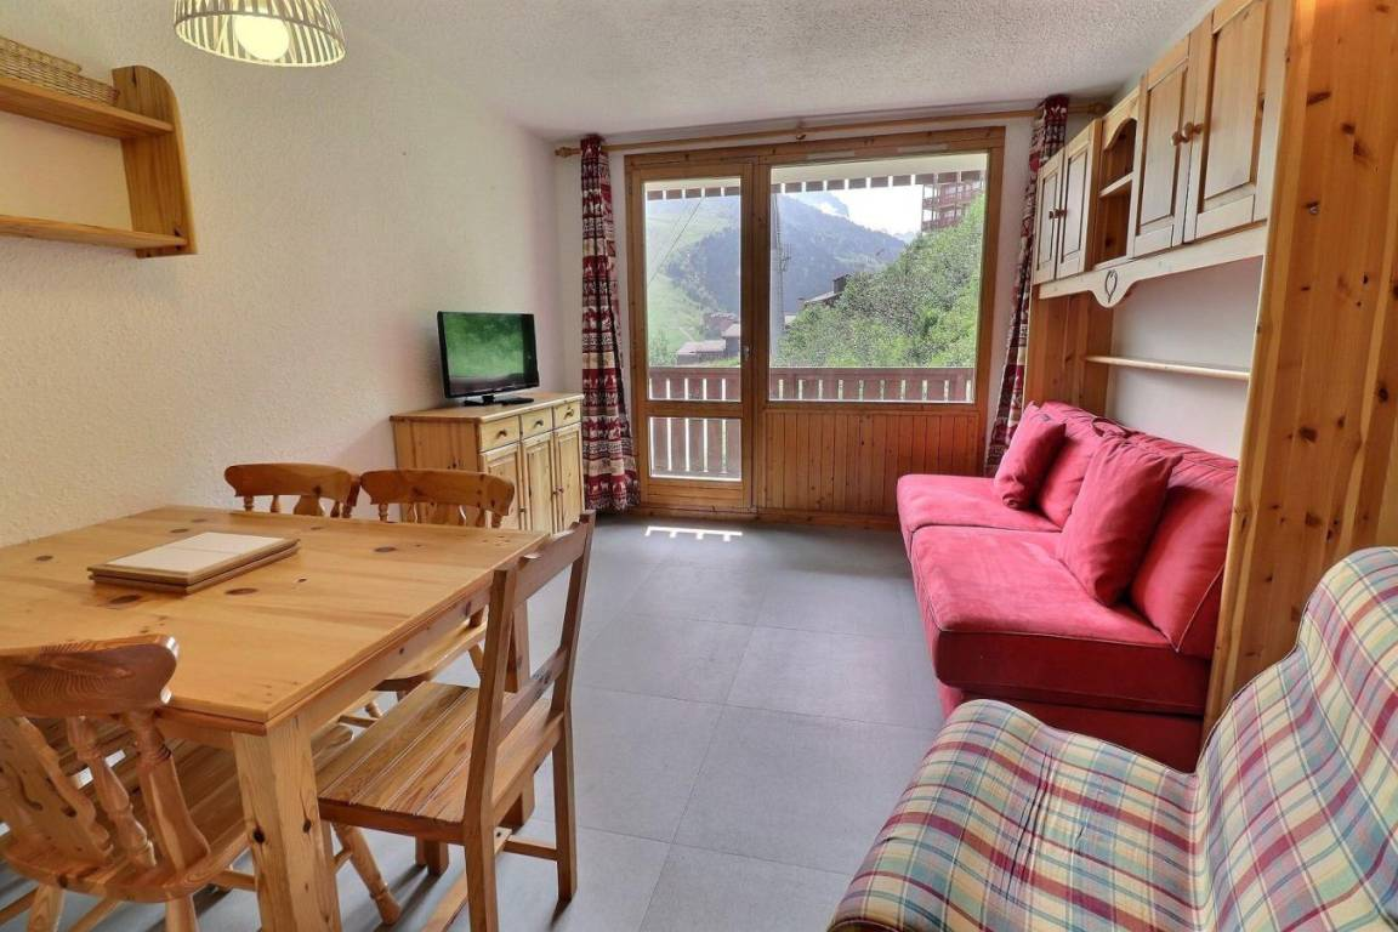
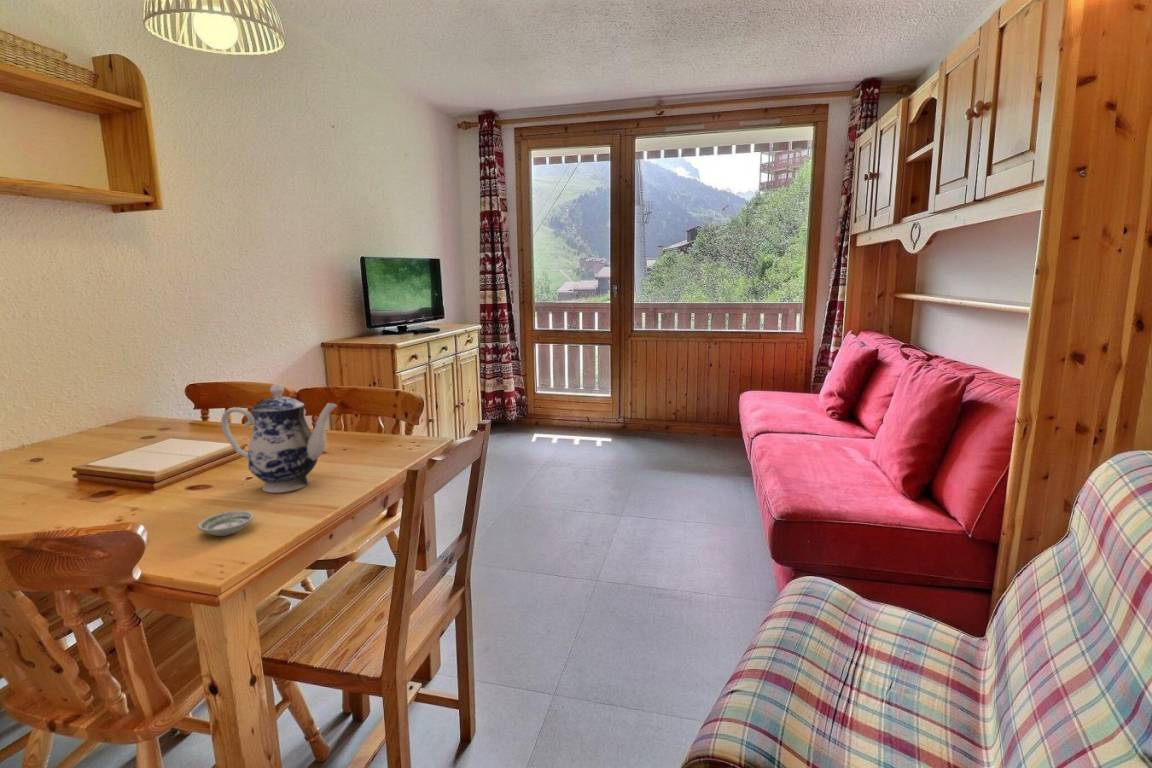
+ saucer [196,510,255,537]
+ teapot [220,383,338,494]
